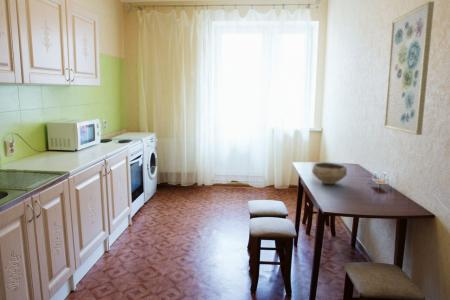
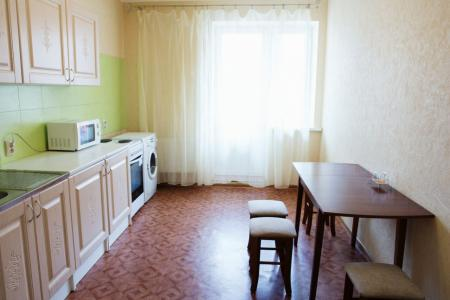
- wall art [383,1,435,136]
- bowl [311,161,348,185]
